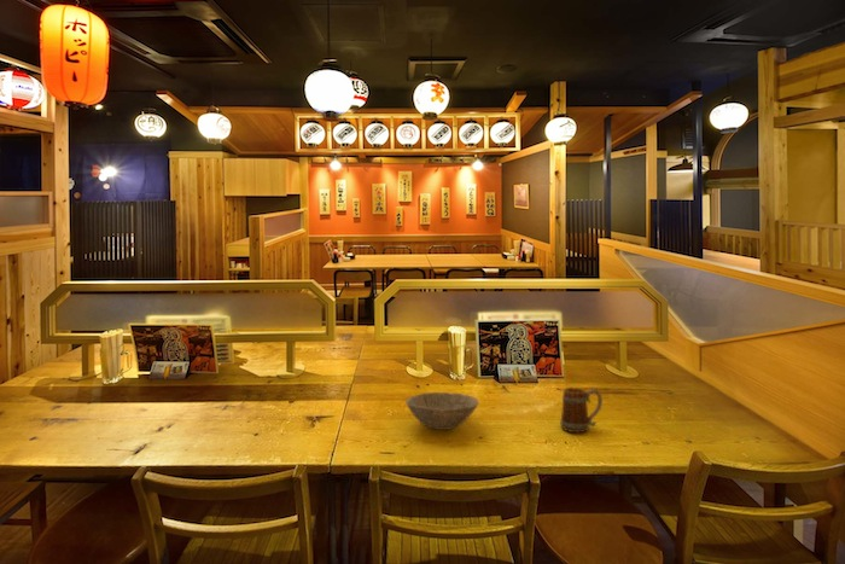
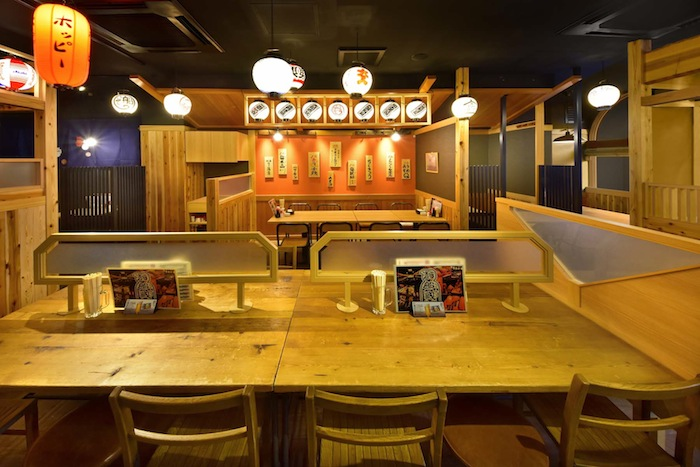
- beer mug [559,386,604,434]
- bowl [404,391,479,431]
